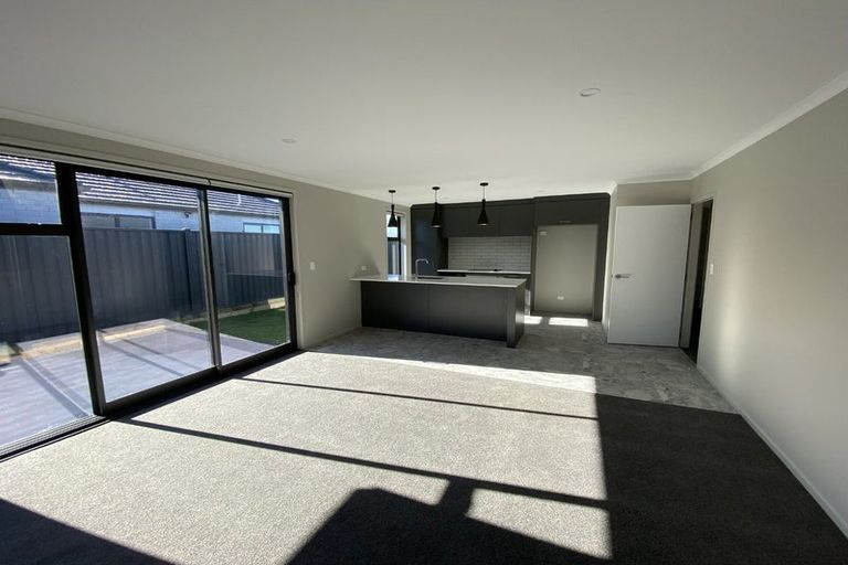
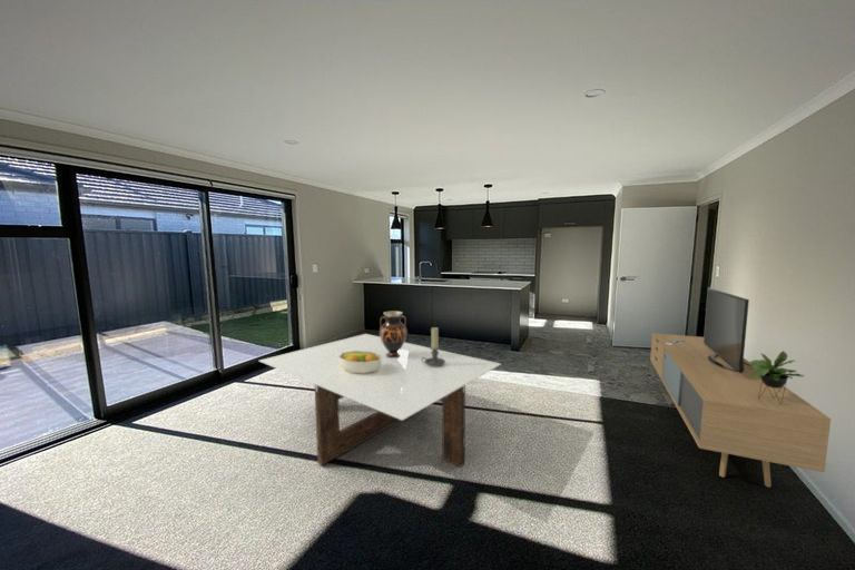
+ media console [649,286,832,489]
+ dining table [258,333,502,469]
+ vase [379,309,409,357]
+ candle holder [422,326,445,366]
+ fruit bowl [338,351,382,374]
